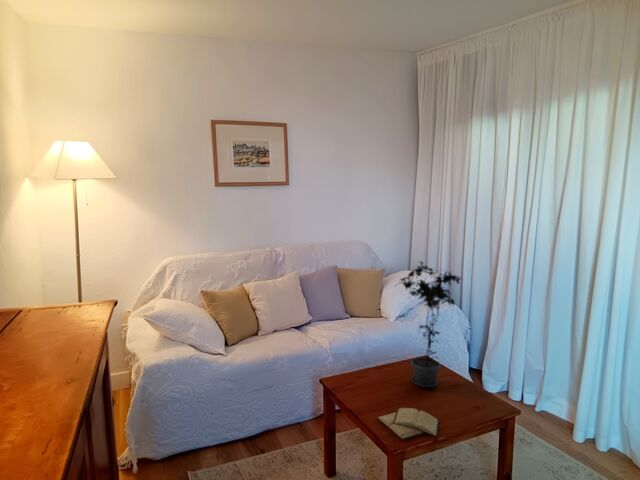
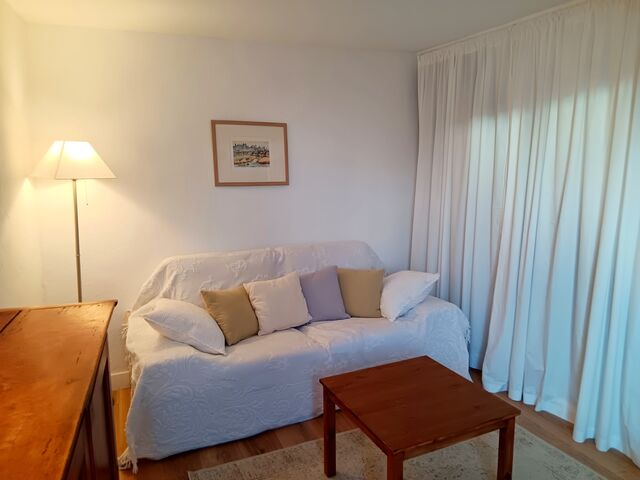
- potted plant [393,260,464,388]
- diary [376,407,440,441]
